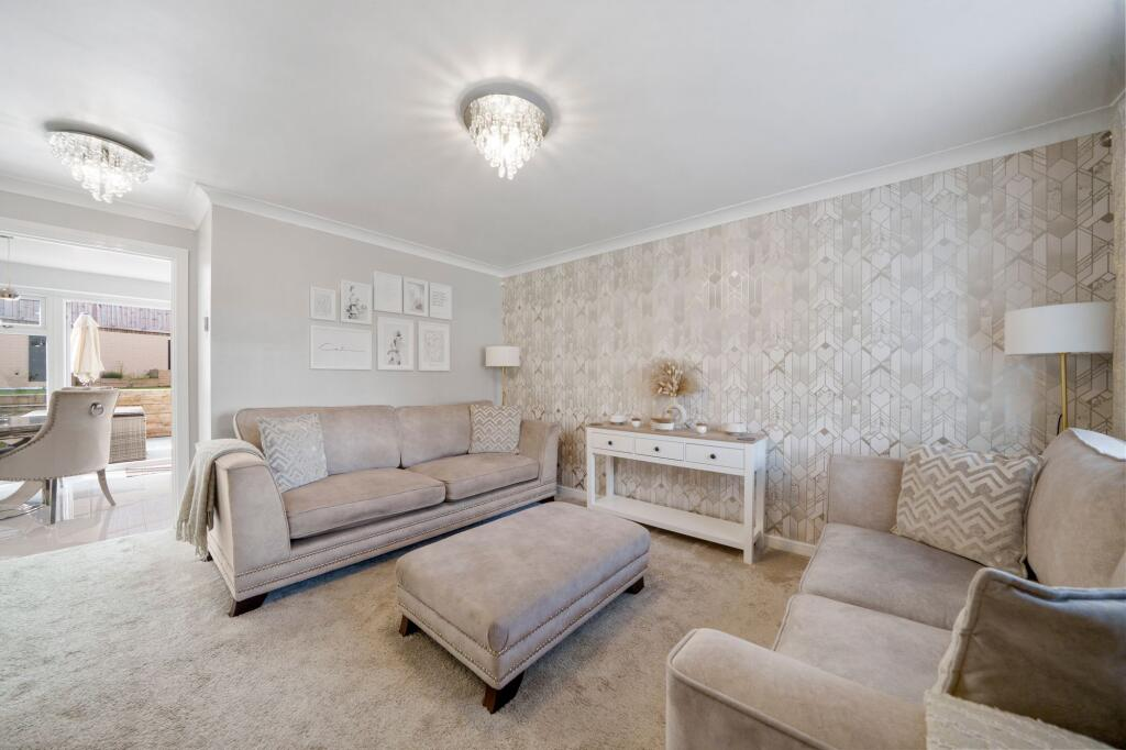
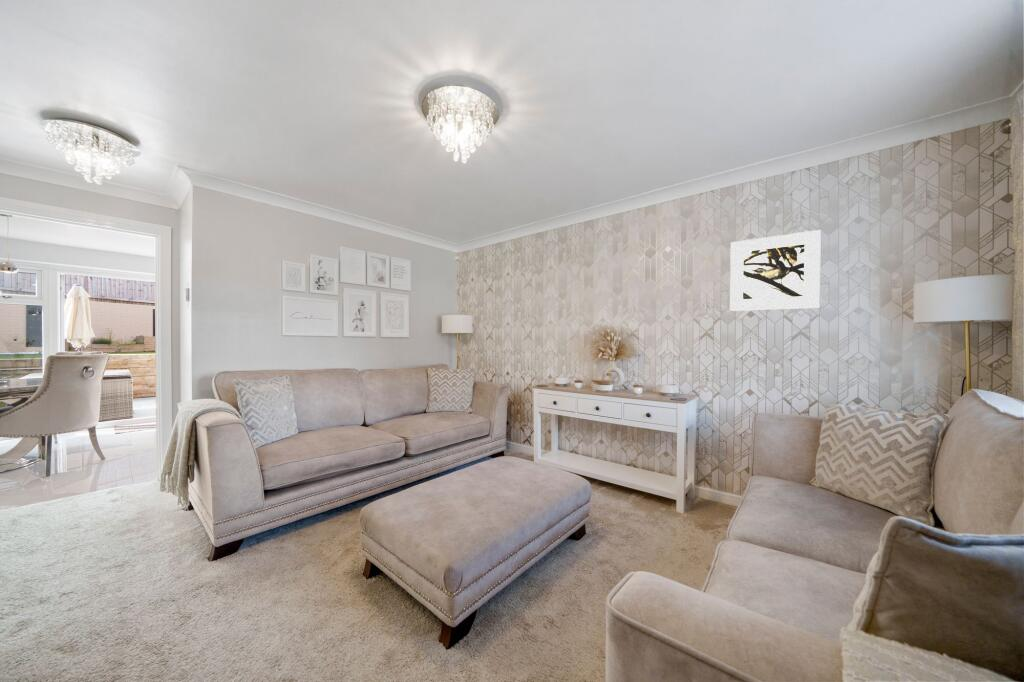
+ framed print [729,229,822,312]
